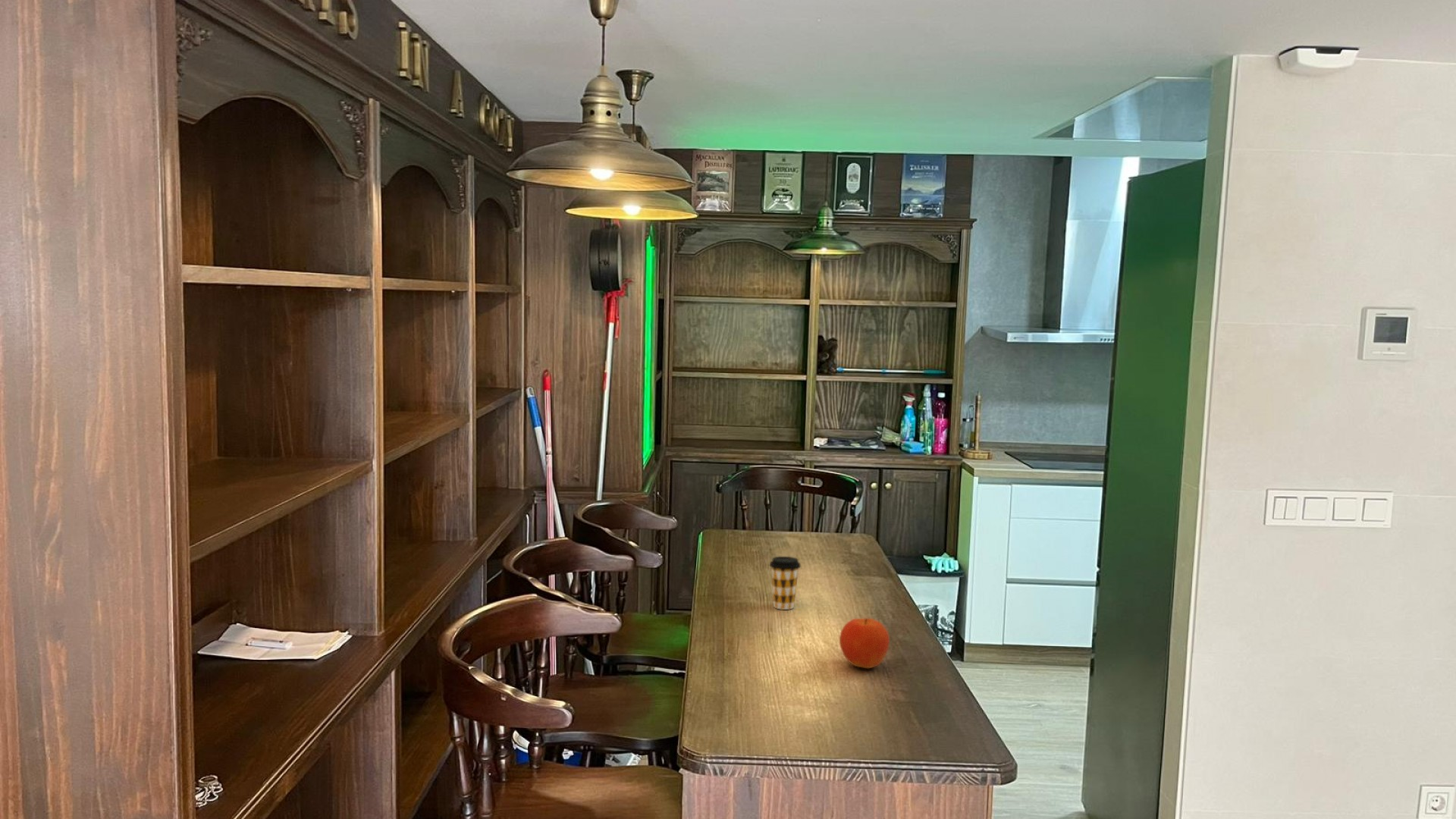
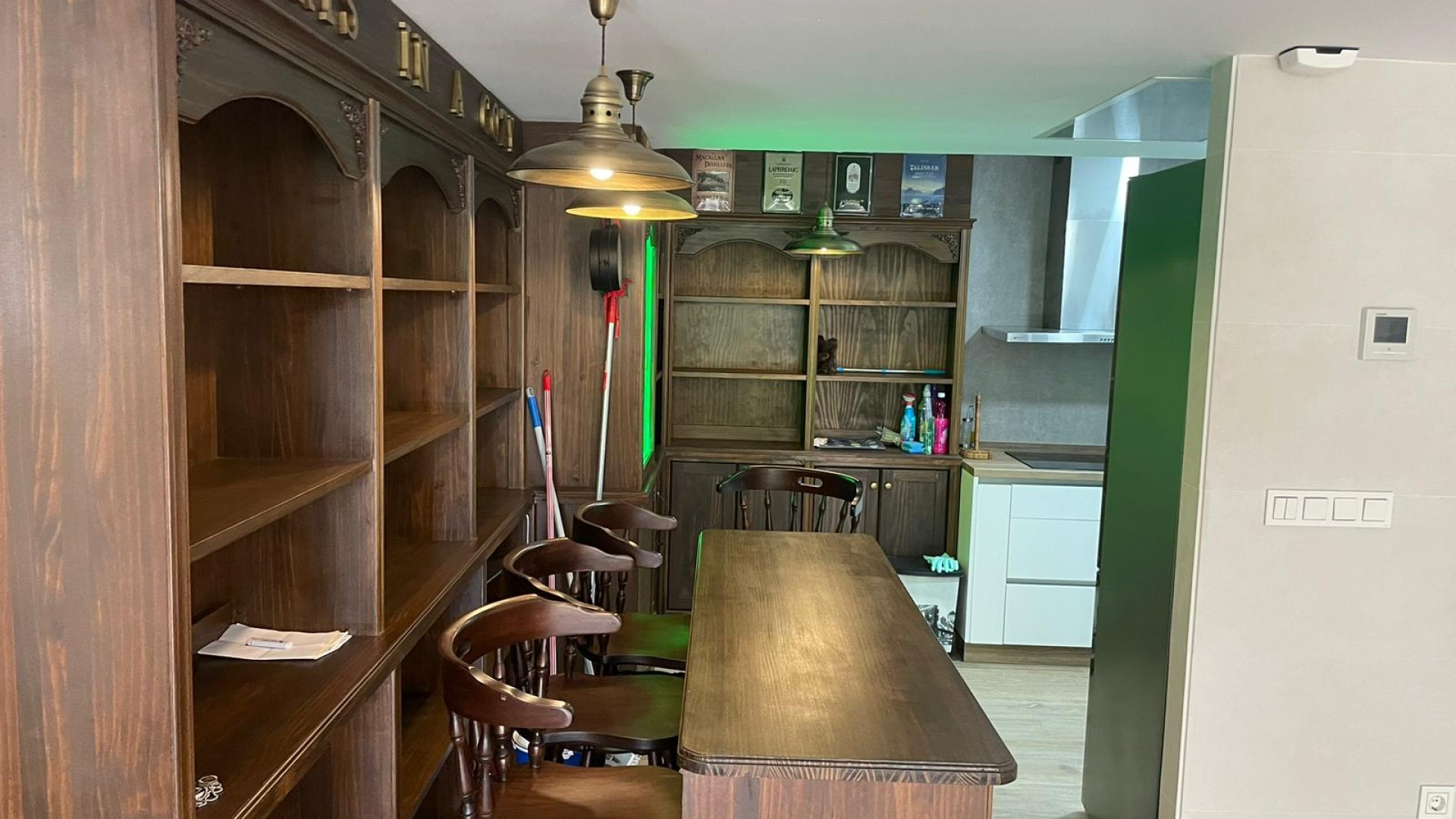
- fruit [839,617,890,670]
- coffee cup [769,556,802,610]
